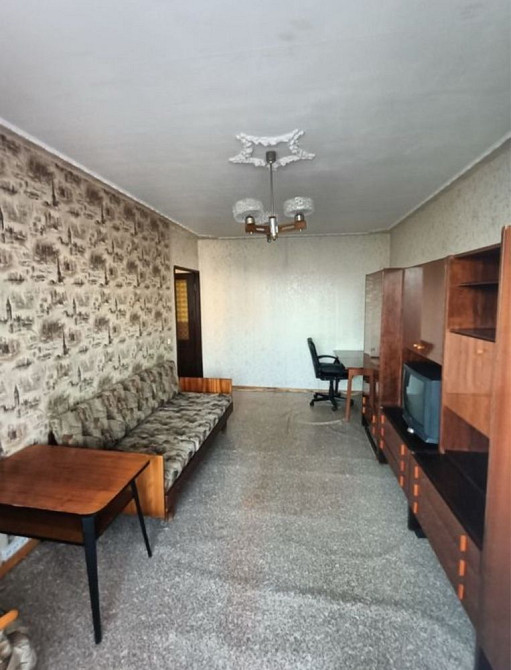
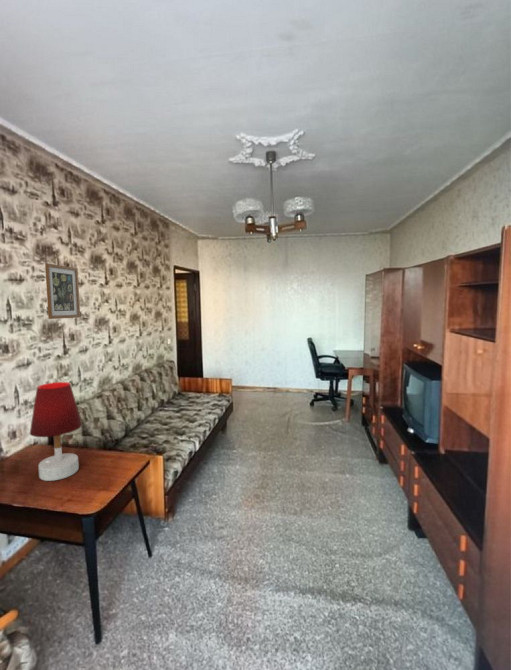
+ wall art [44,262,81,320]
+ table lamp [29,381,83,482]
